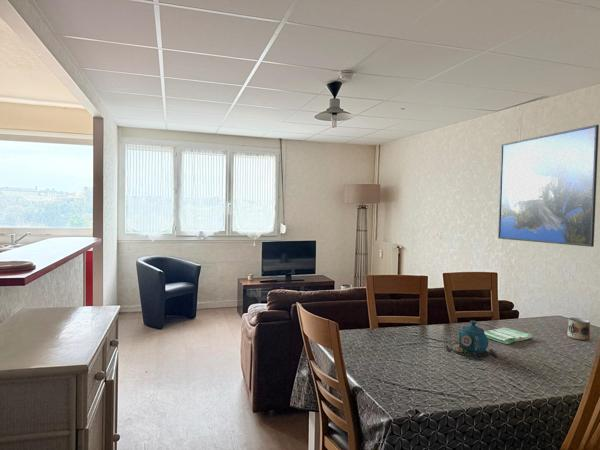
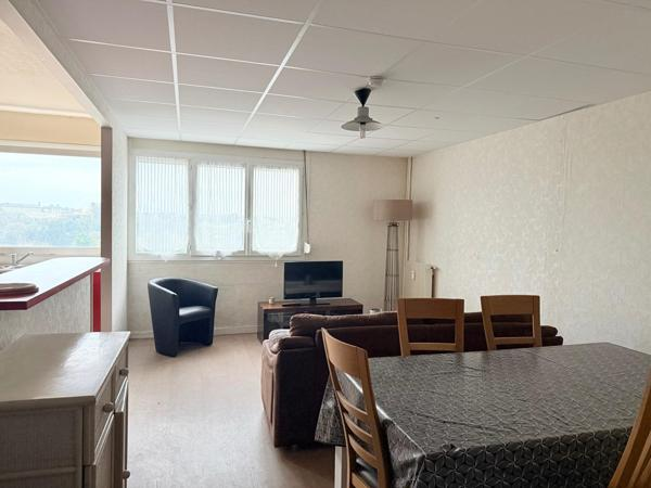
- mug [566,317,591,341]
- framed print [497,124,600,248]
- teapot [444,320,498,361]
- dish towel [484,326,533,345]
